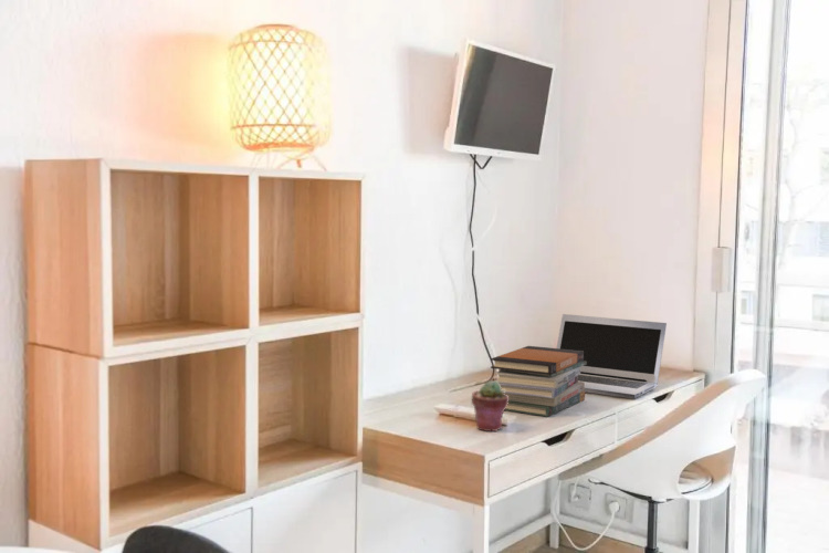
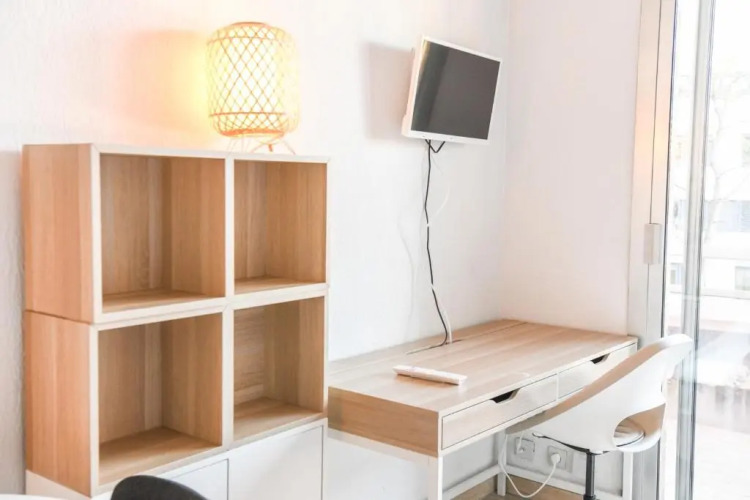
- potted succulent [471,379,508,432]
- book stack [490,345,587,418]
- laptop [556,313,668,399]
